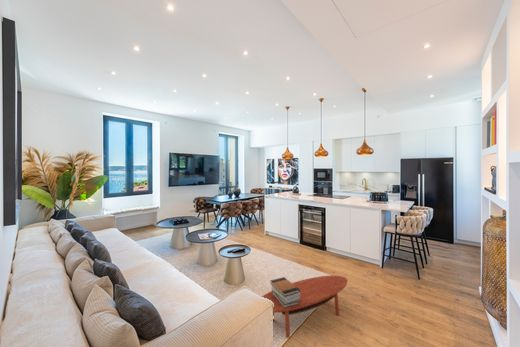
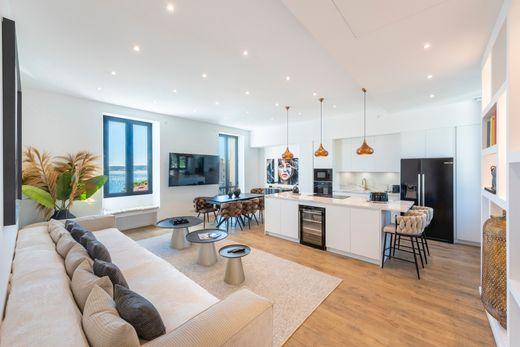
- book stack [269,276,300,308]
- coffee table [261,275,349,339]
